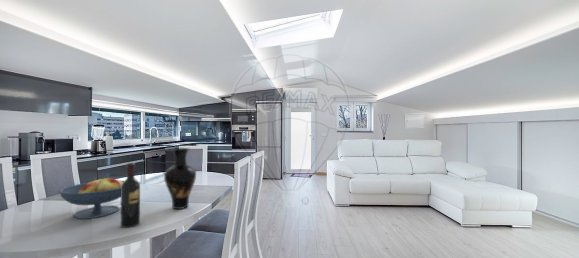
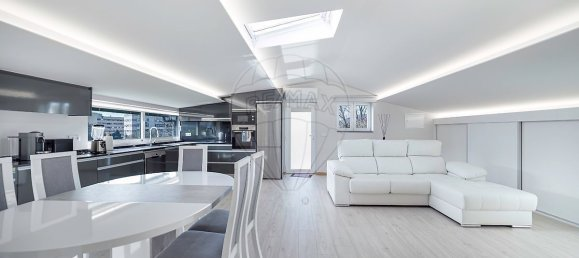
- wine bottle [120,162,141,229]
- fruit bowl [58,177,125,220]
- vase [163,147,197,210]
